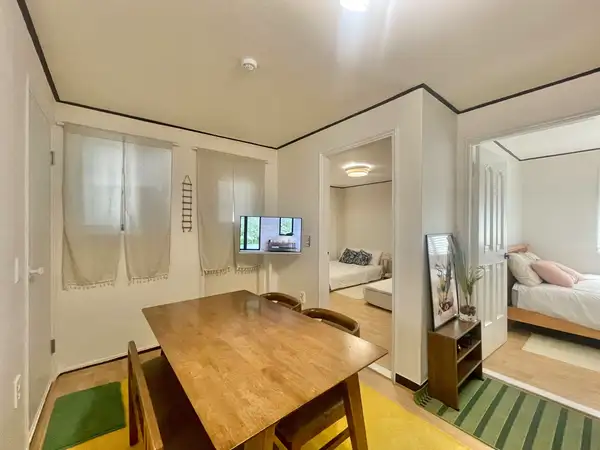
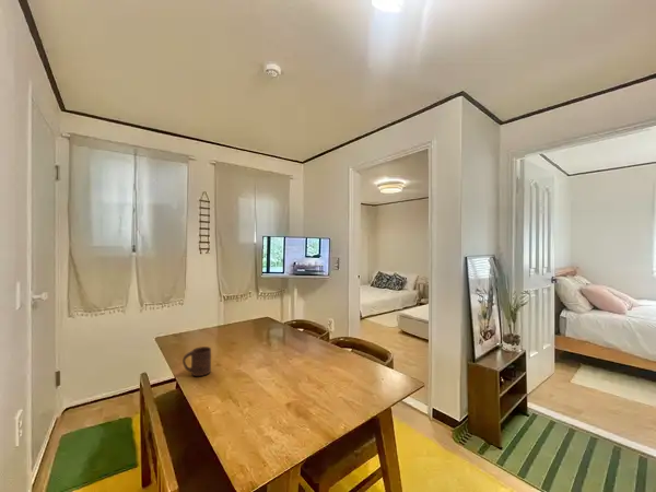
+ cup [181,345,212,377]
